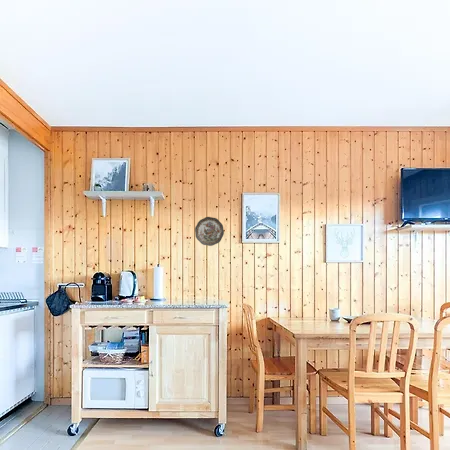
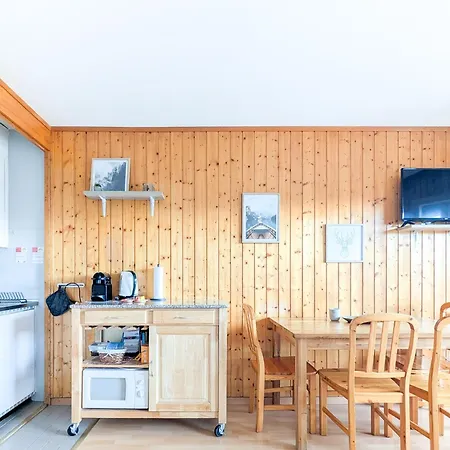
- decorative plate [194,216,225,247]
